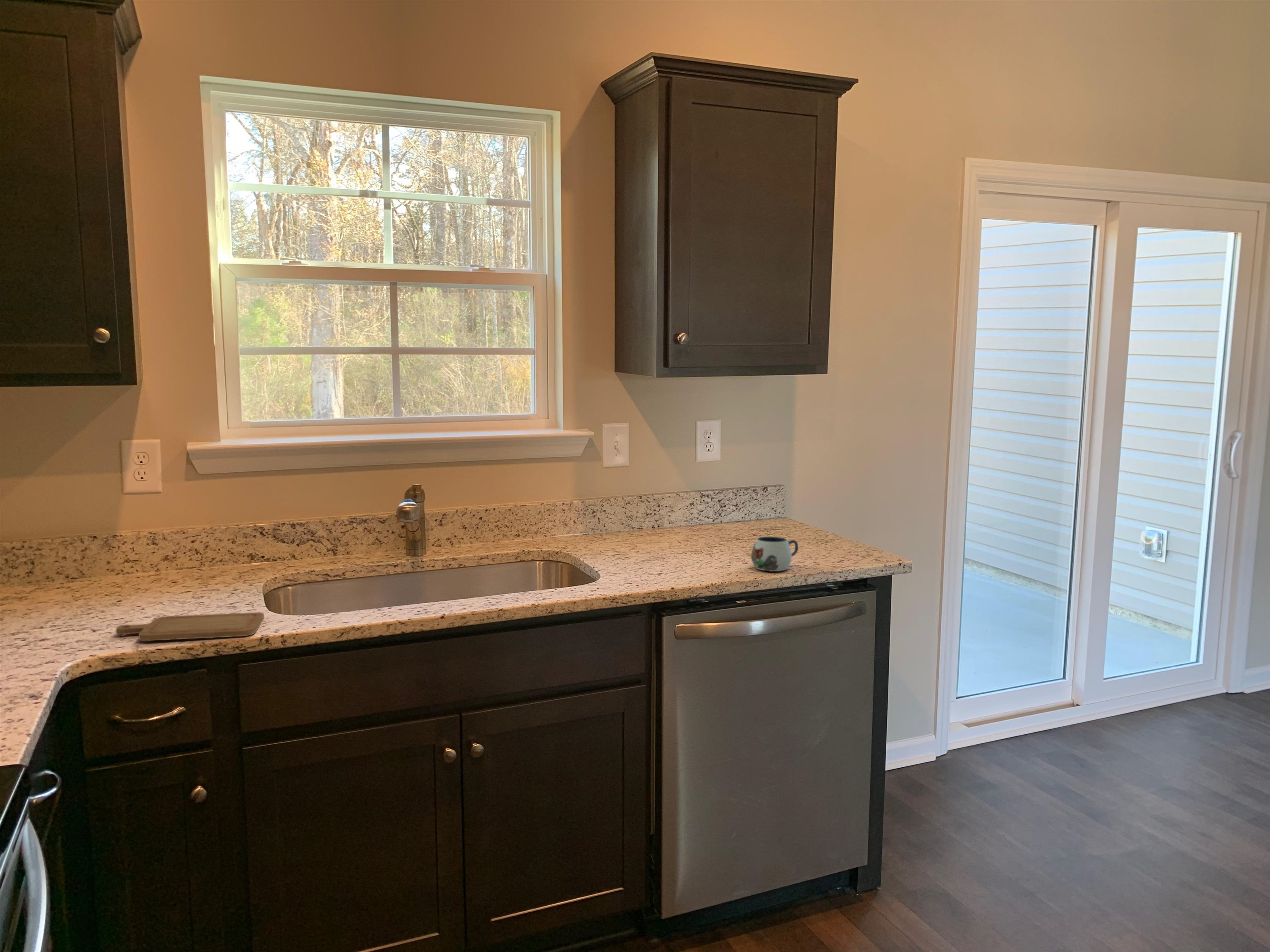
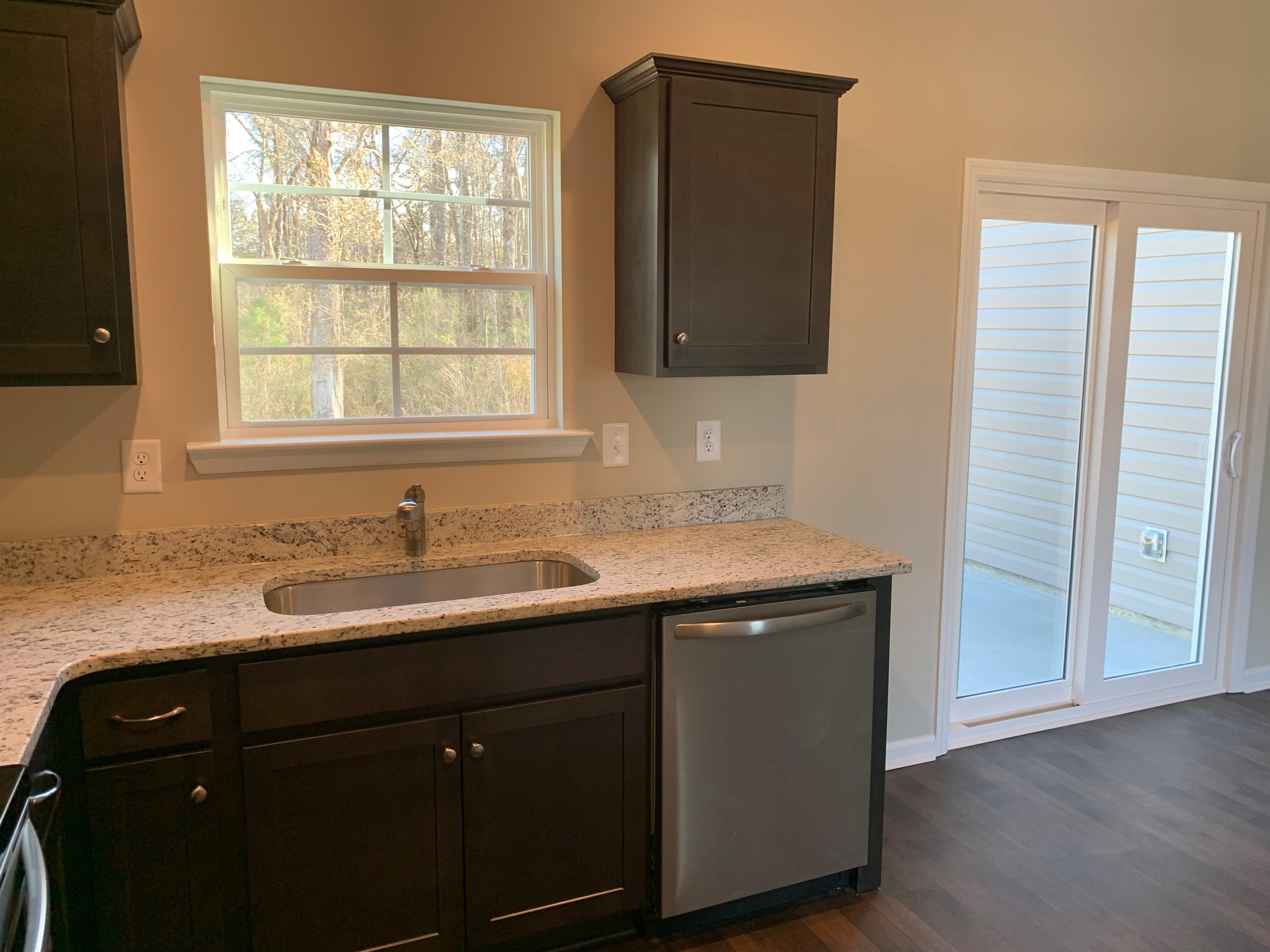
- mug [751,536,799,571]
- chopping board [116,612,265,641]
